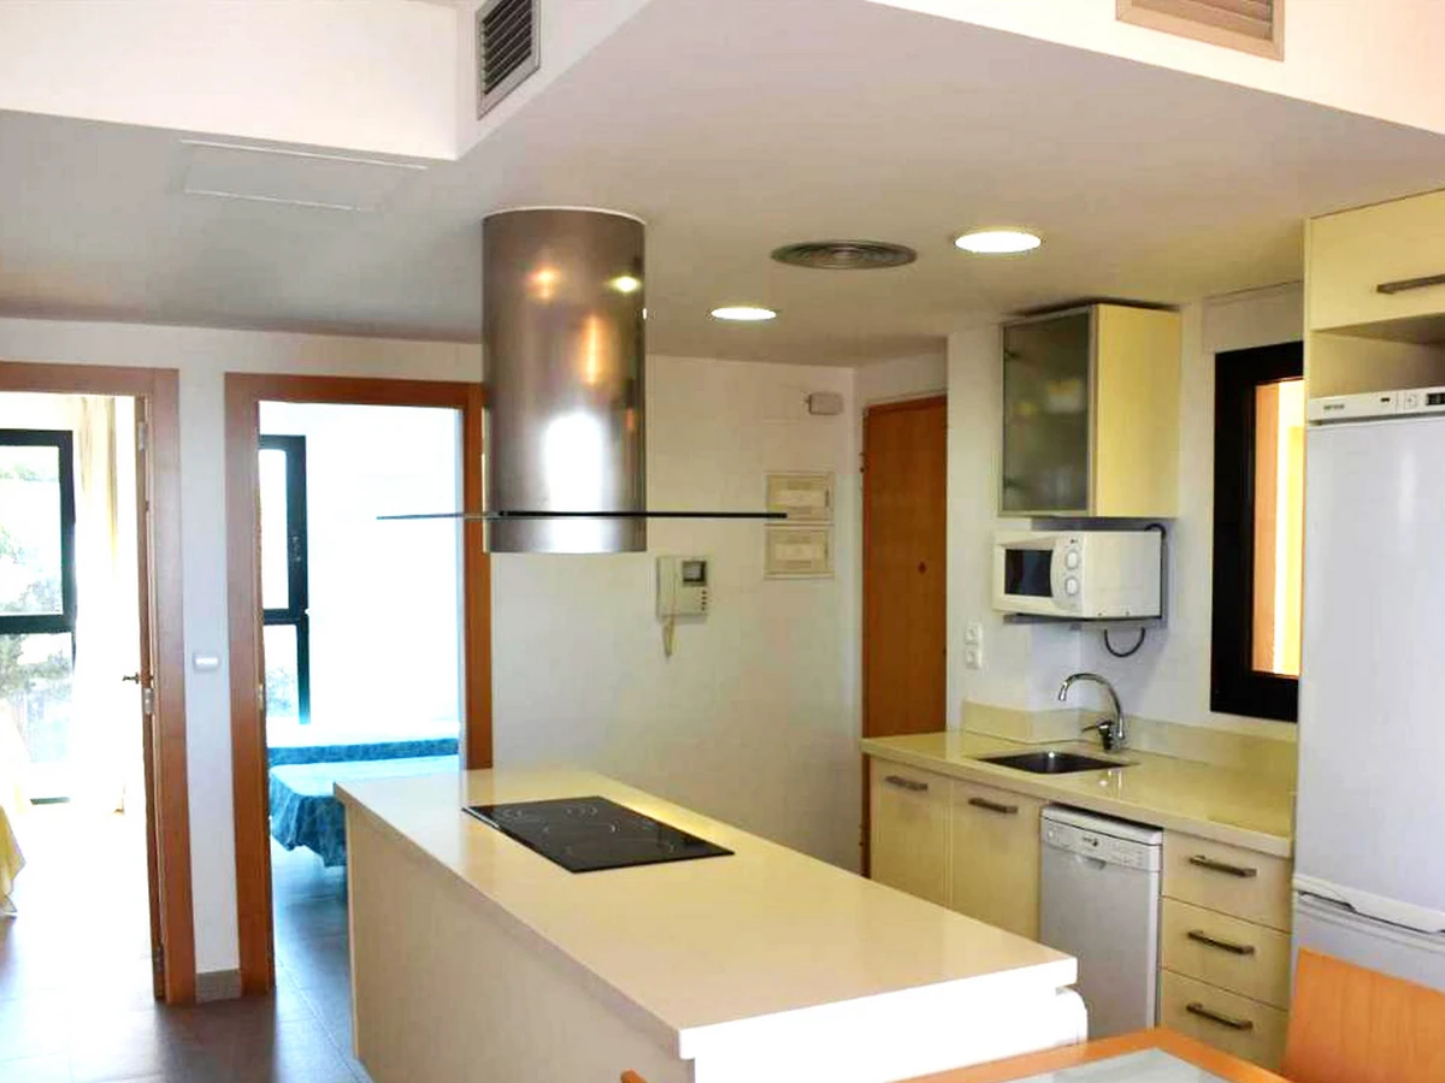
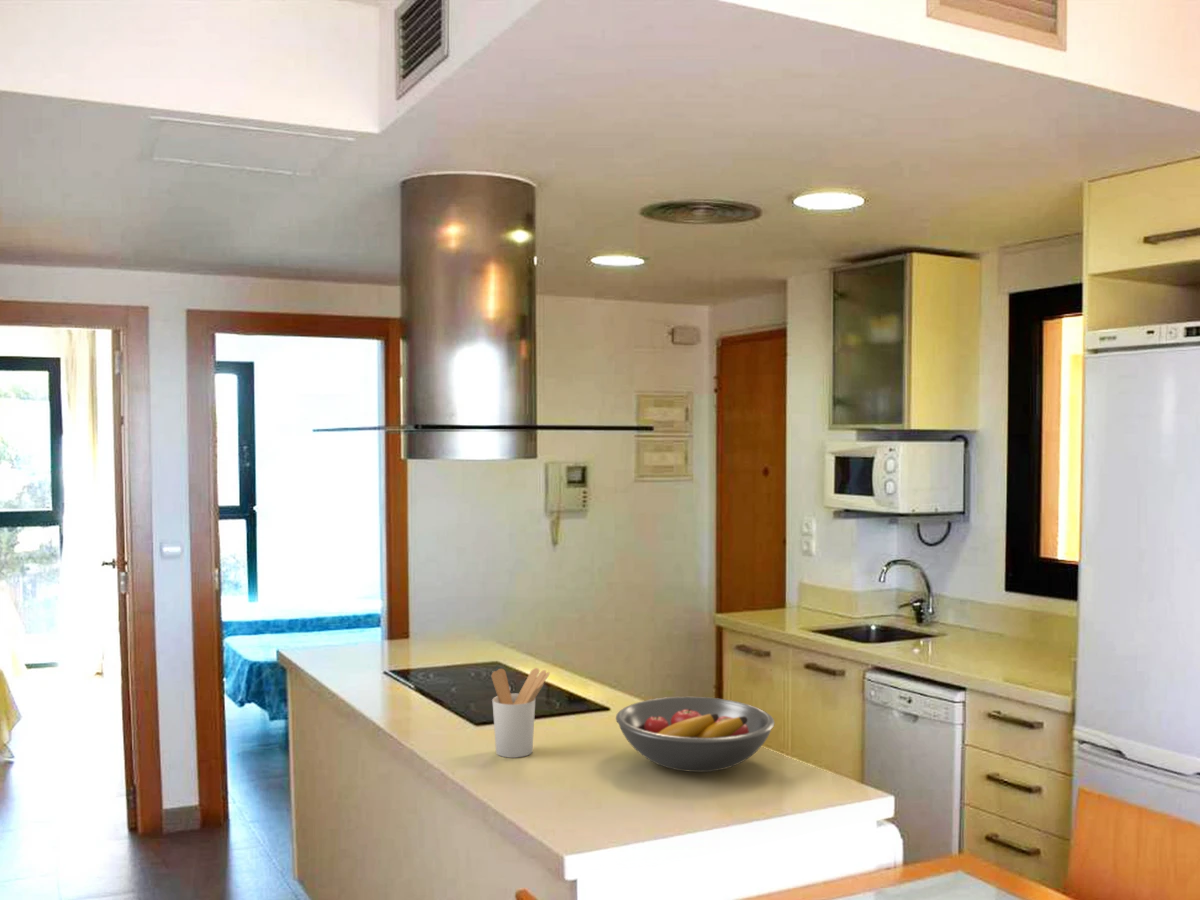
+ utensil holder [491,667,551,759]
+ fruit bowl [615,696,776,773]
